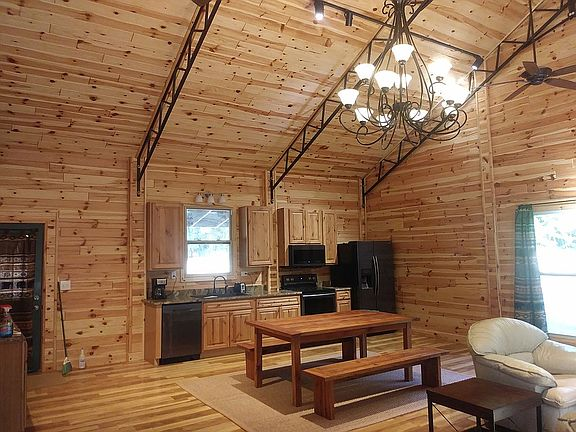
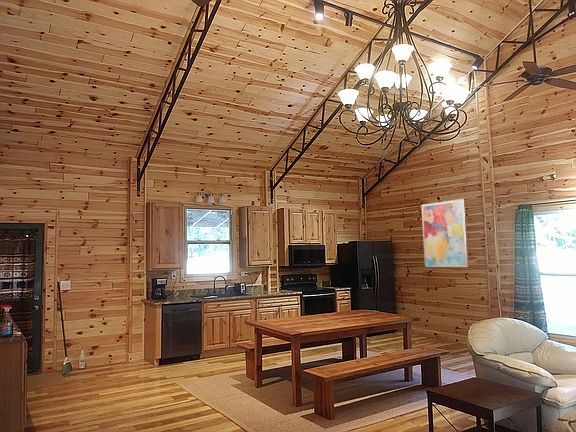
+ wall art [421,198,470,268]
